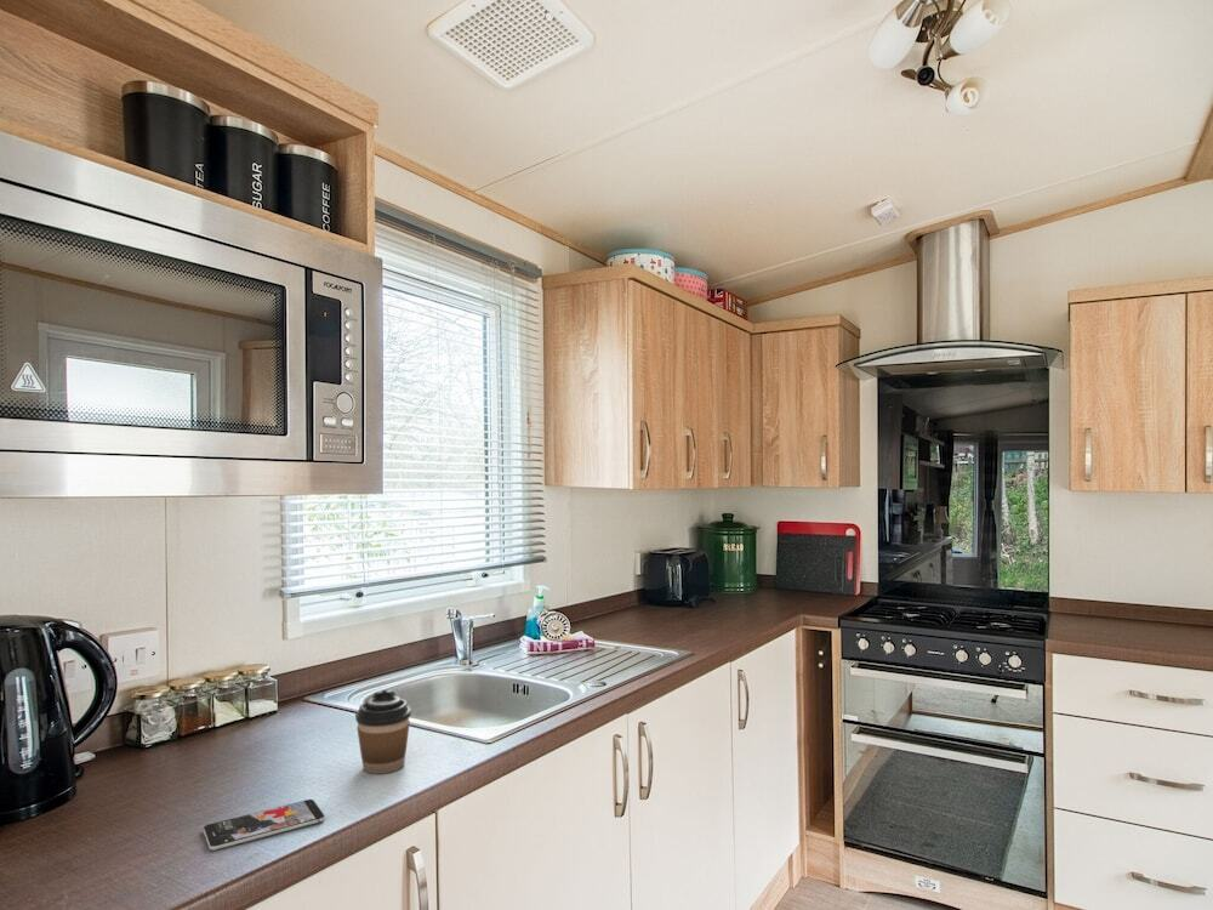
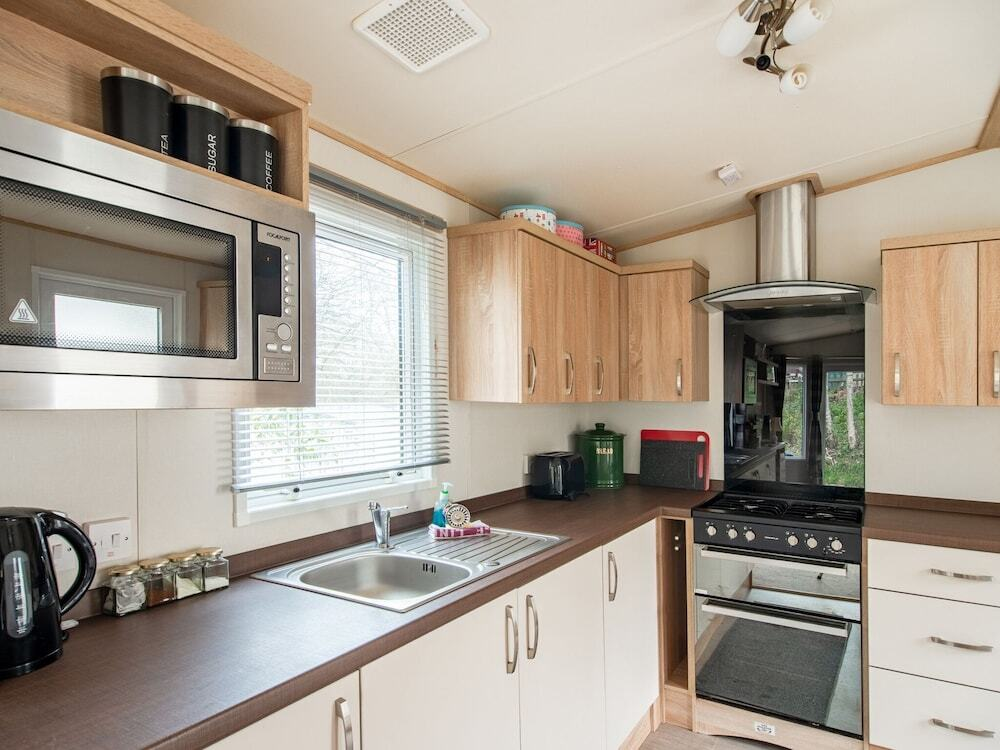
- smartphone [201,798,326,852]
- coffee cup [354,689,412,775]
